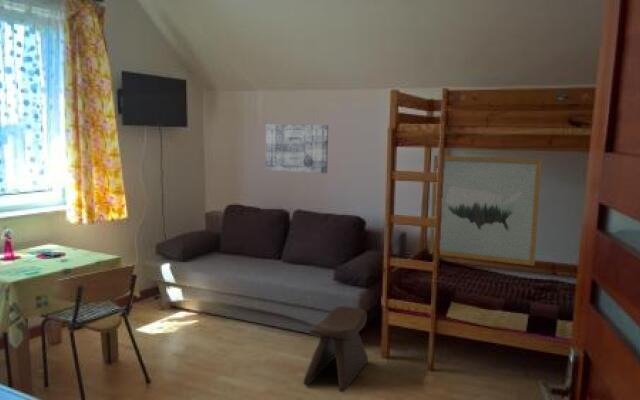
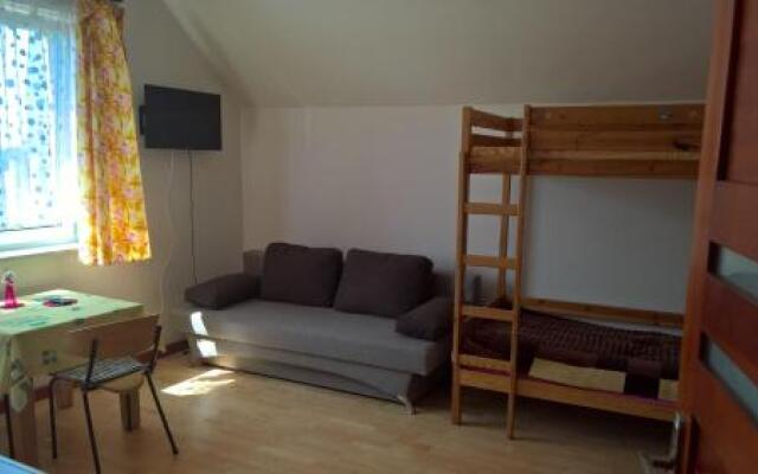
- stool [303,305,369,393]
- wall art [429,155,543,267]
- wall art [264,123,329,174]
